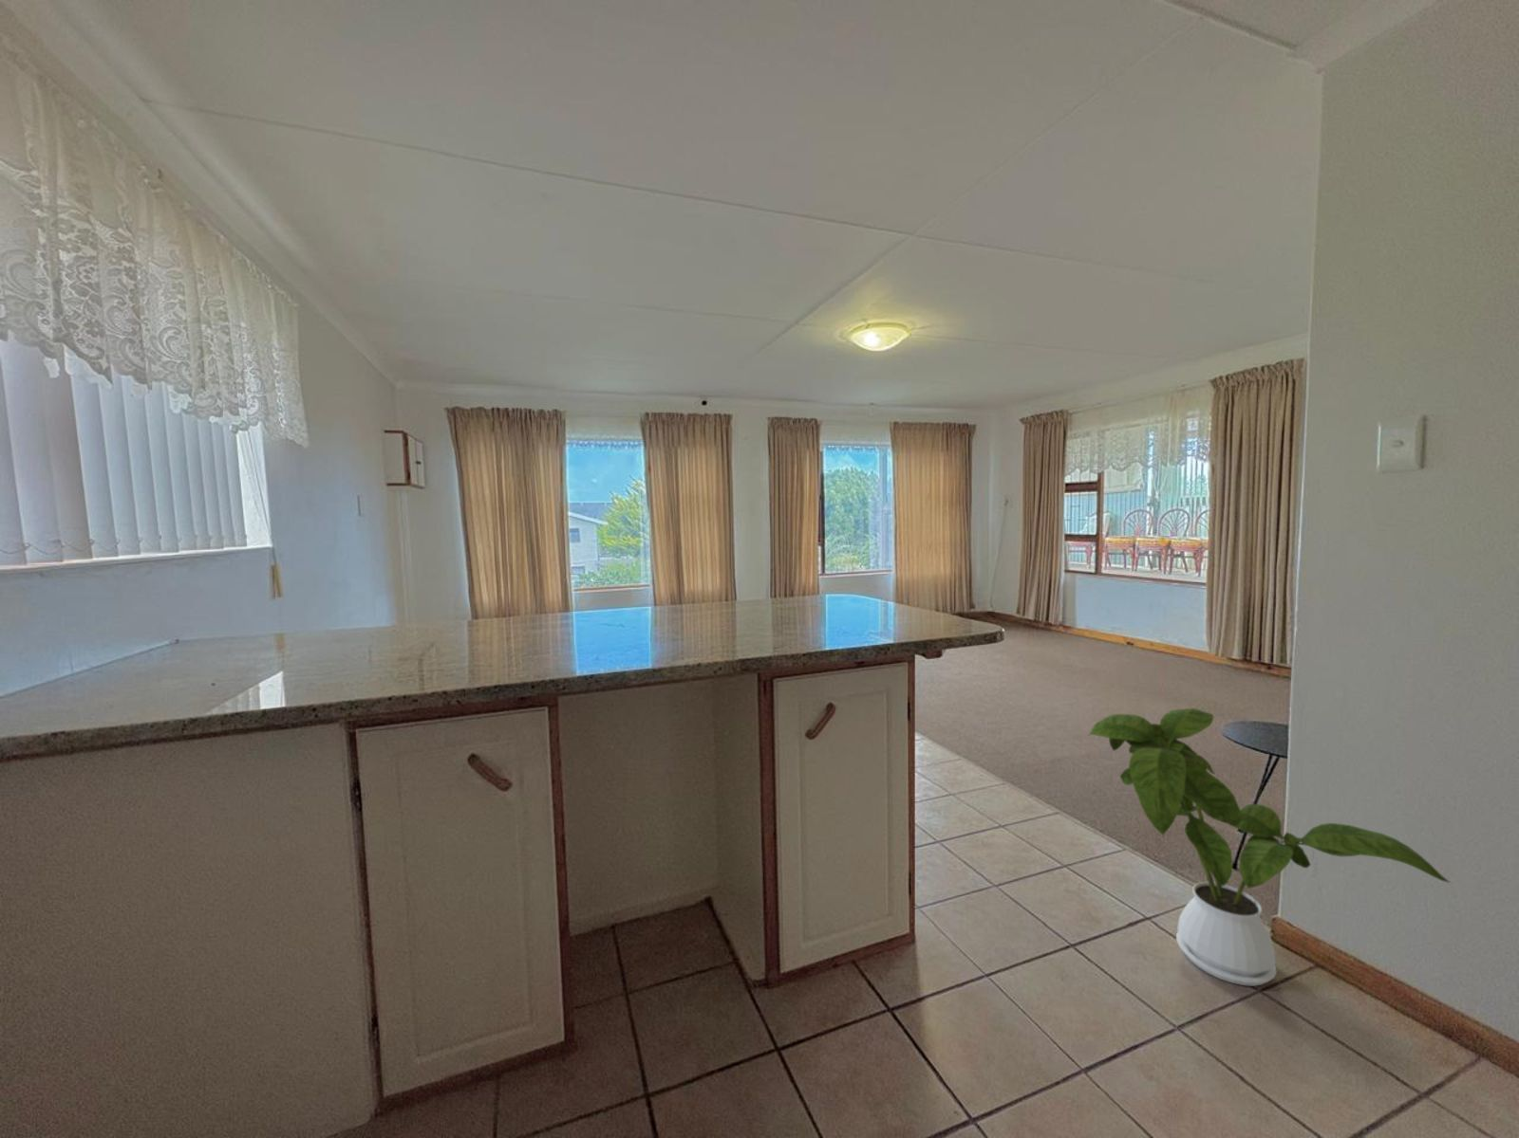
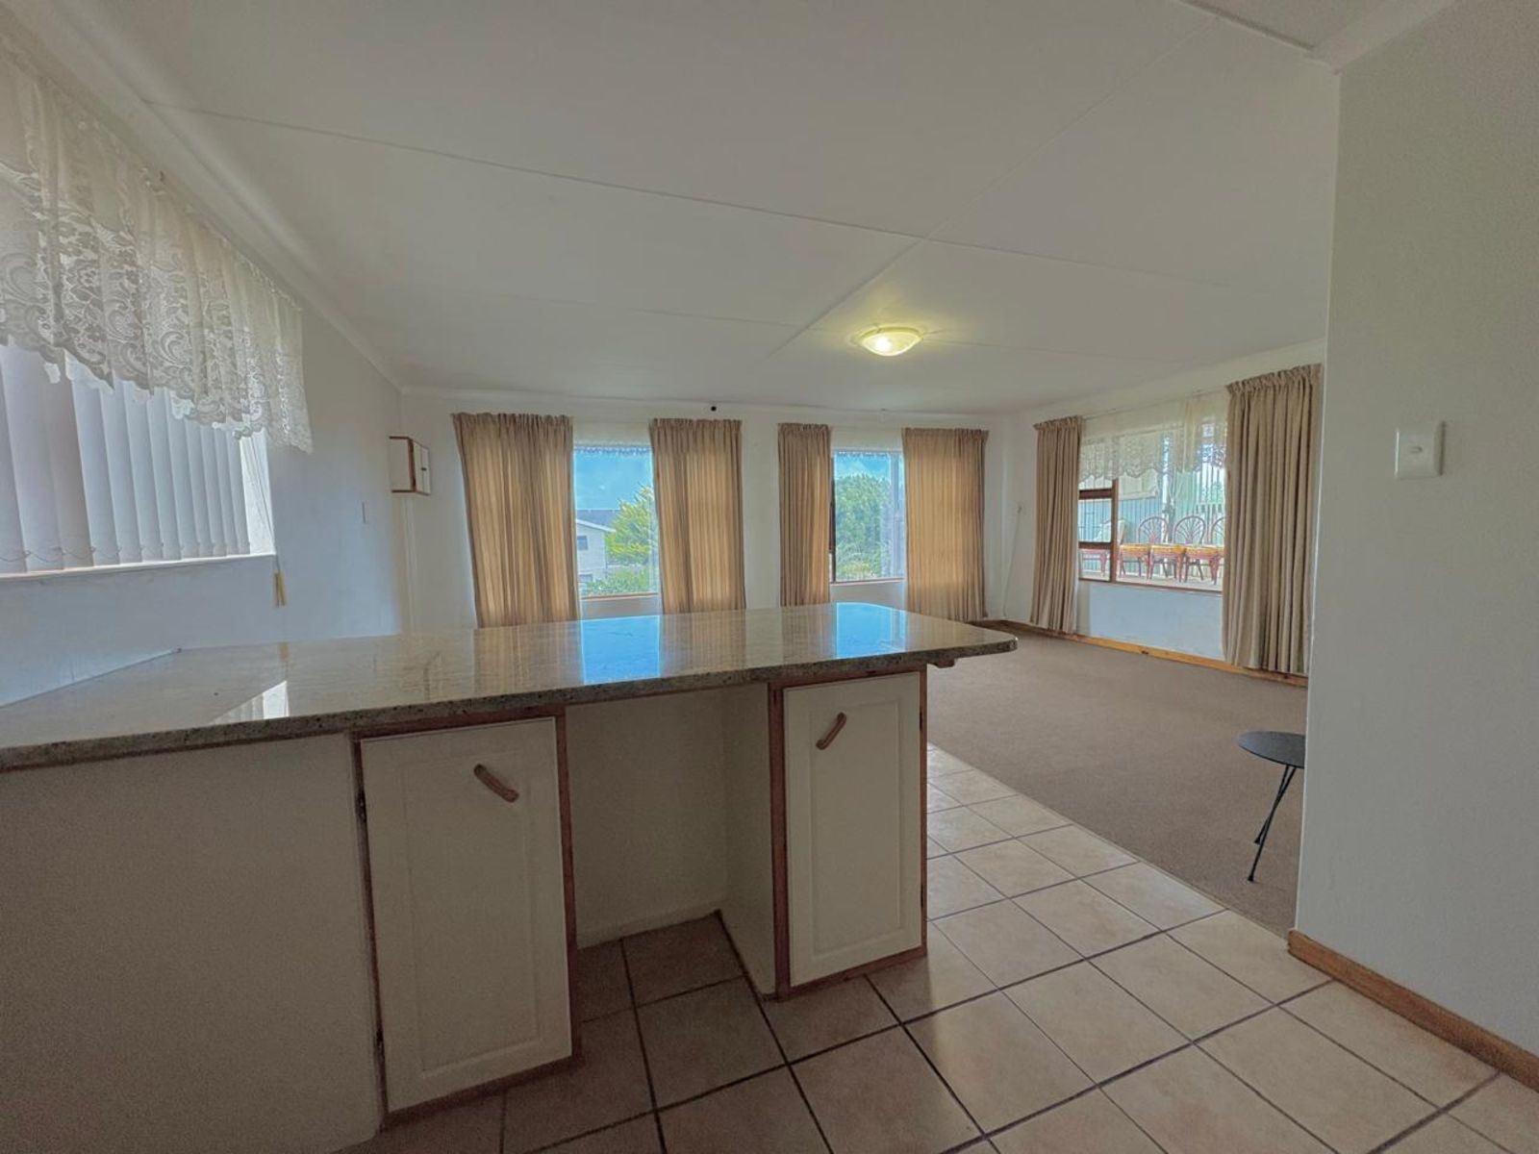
- house plant [1087,708,1452,987]
